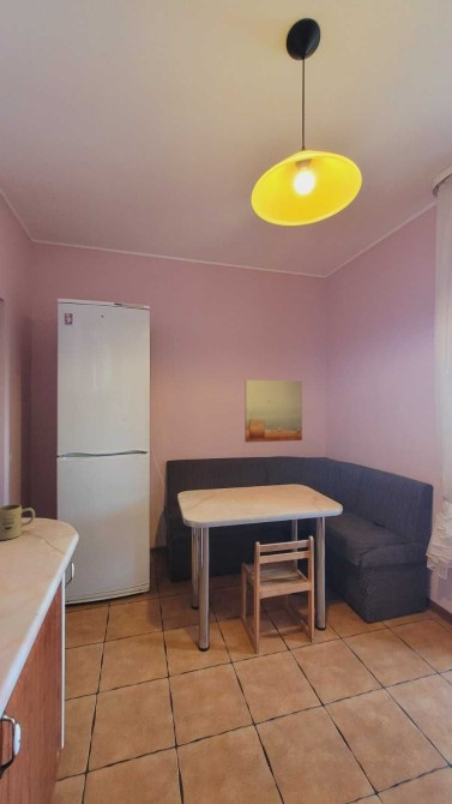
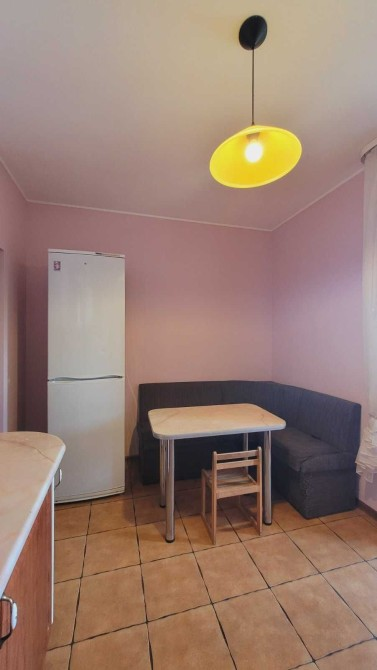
- wall art [243,379,303,444]
- mug [0,503,36,541]
